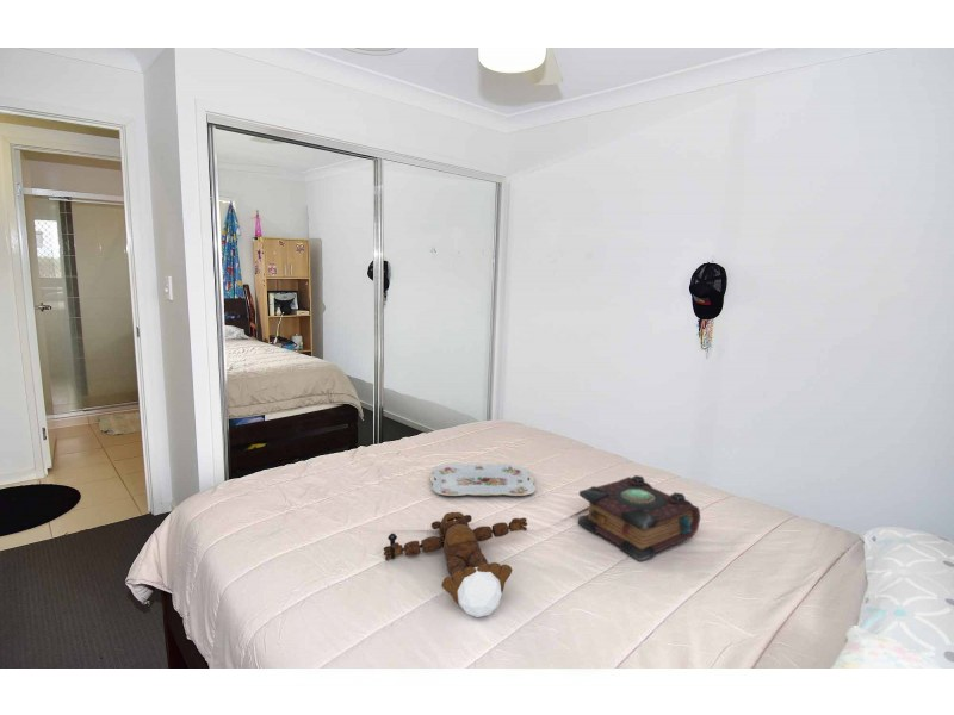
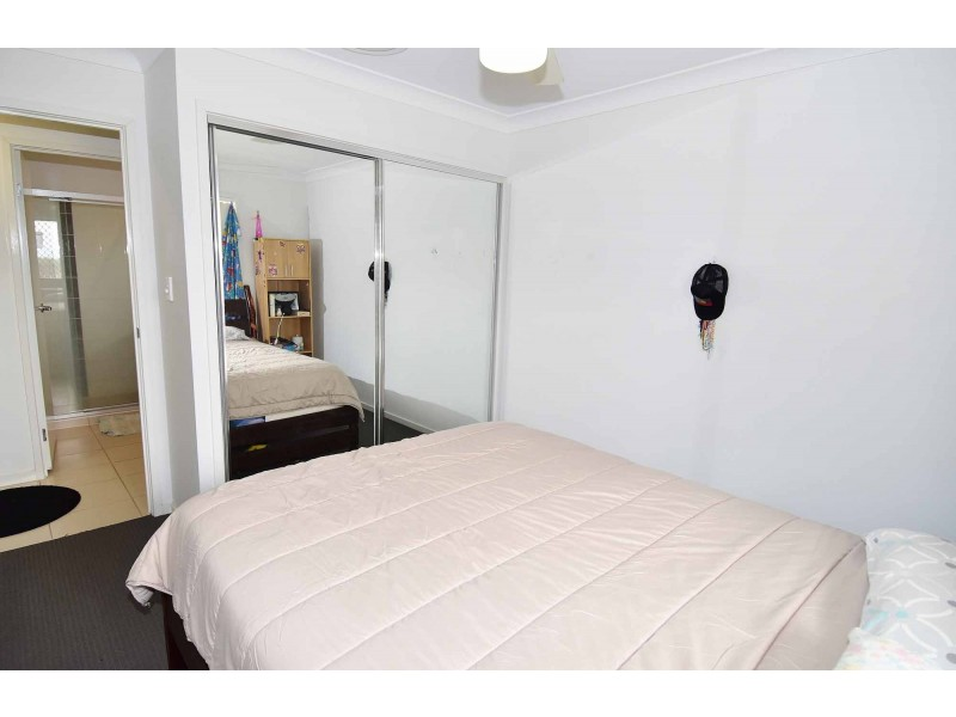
- book [577,474,701,562]
- teddy bear [383,511,528,618]
- serving tray [428,462,537,497]
